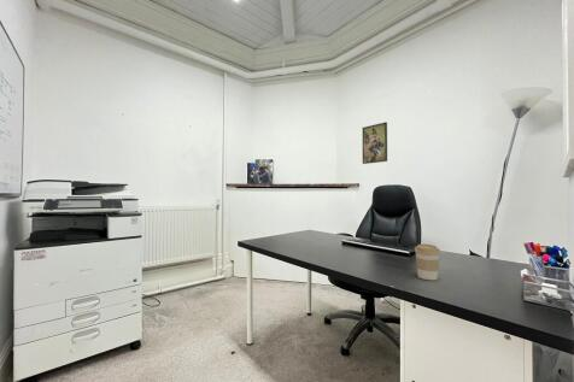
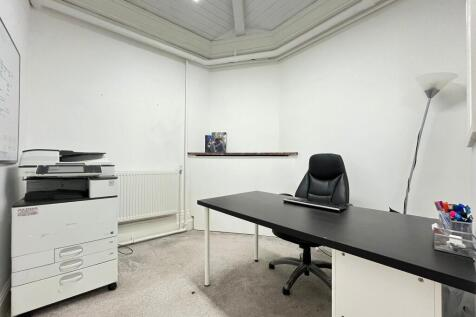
- coffee cup [414,243,441,281]
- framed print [362,121,388,165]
